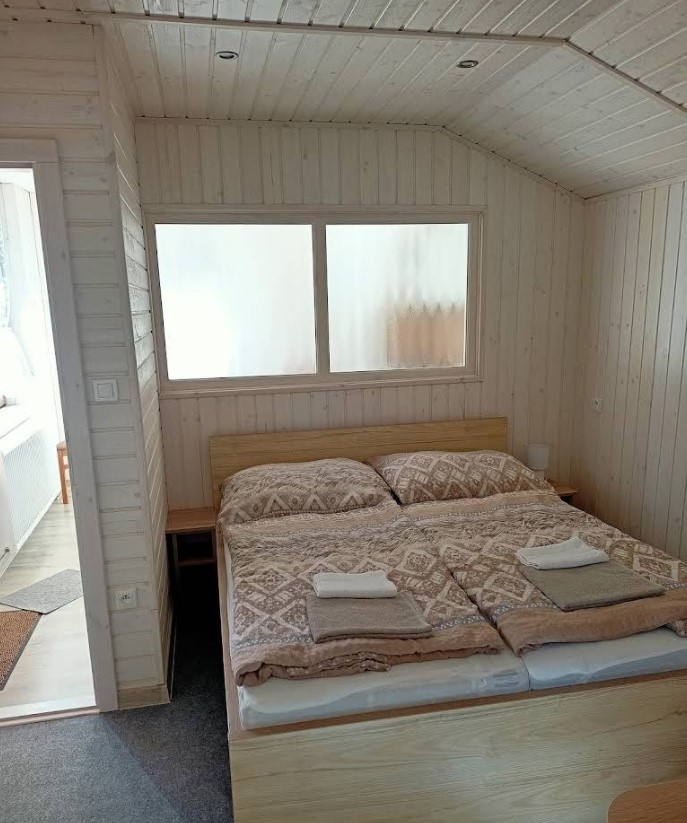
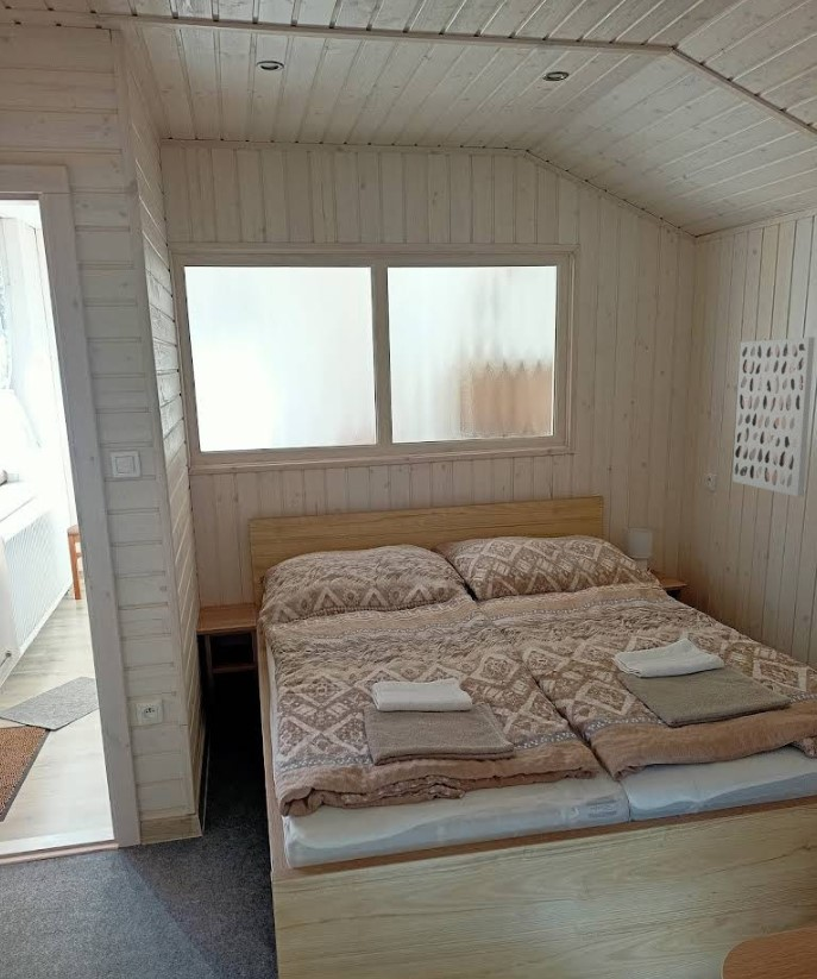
+ wall art [731,337,816,497]
